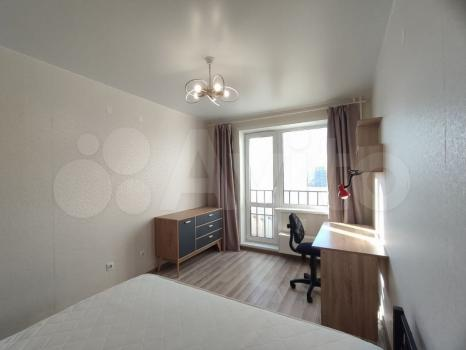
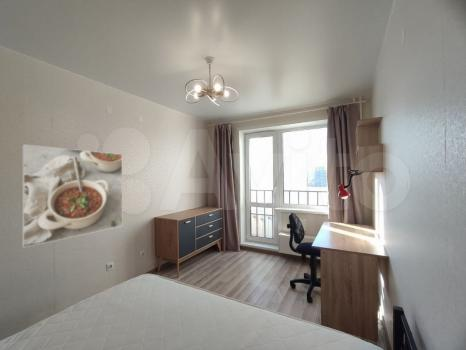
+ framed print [21,143,124,249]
